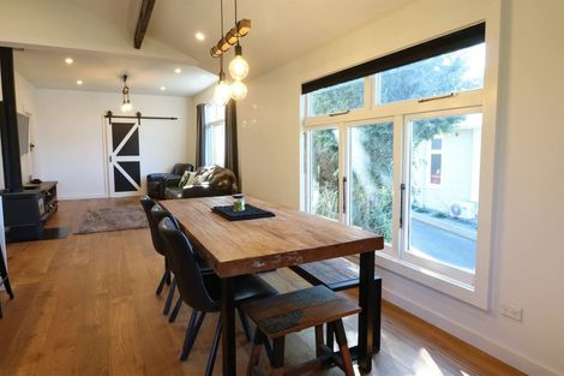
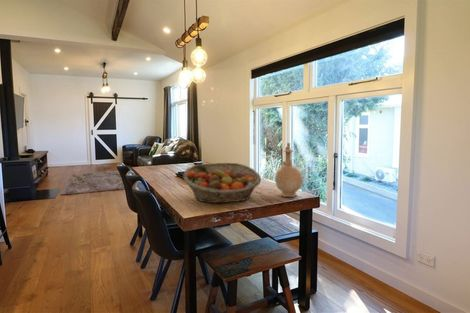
+ vase [274,142,304,198]
+ fruit basket [182,162,262,204]
